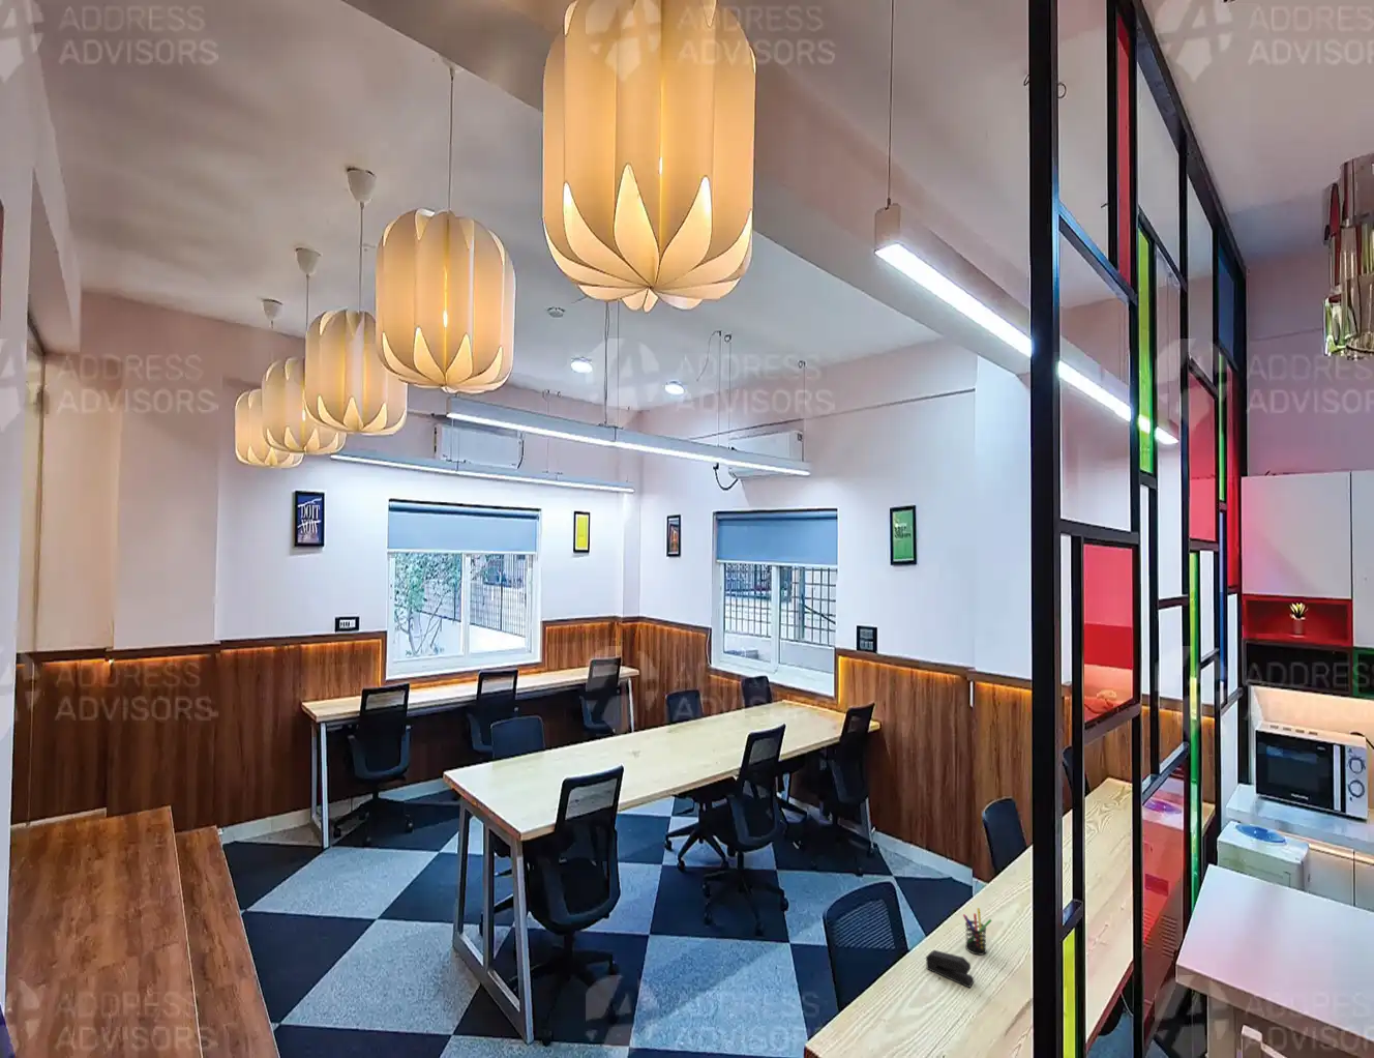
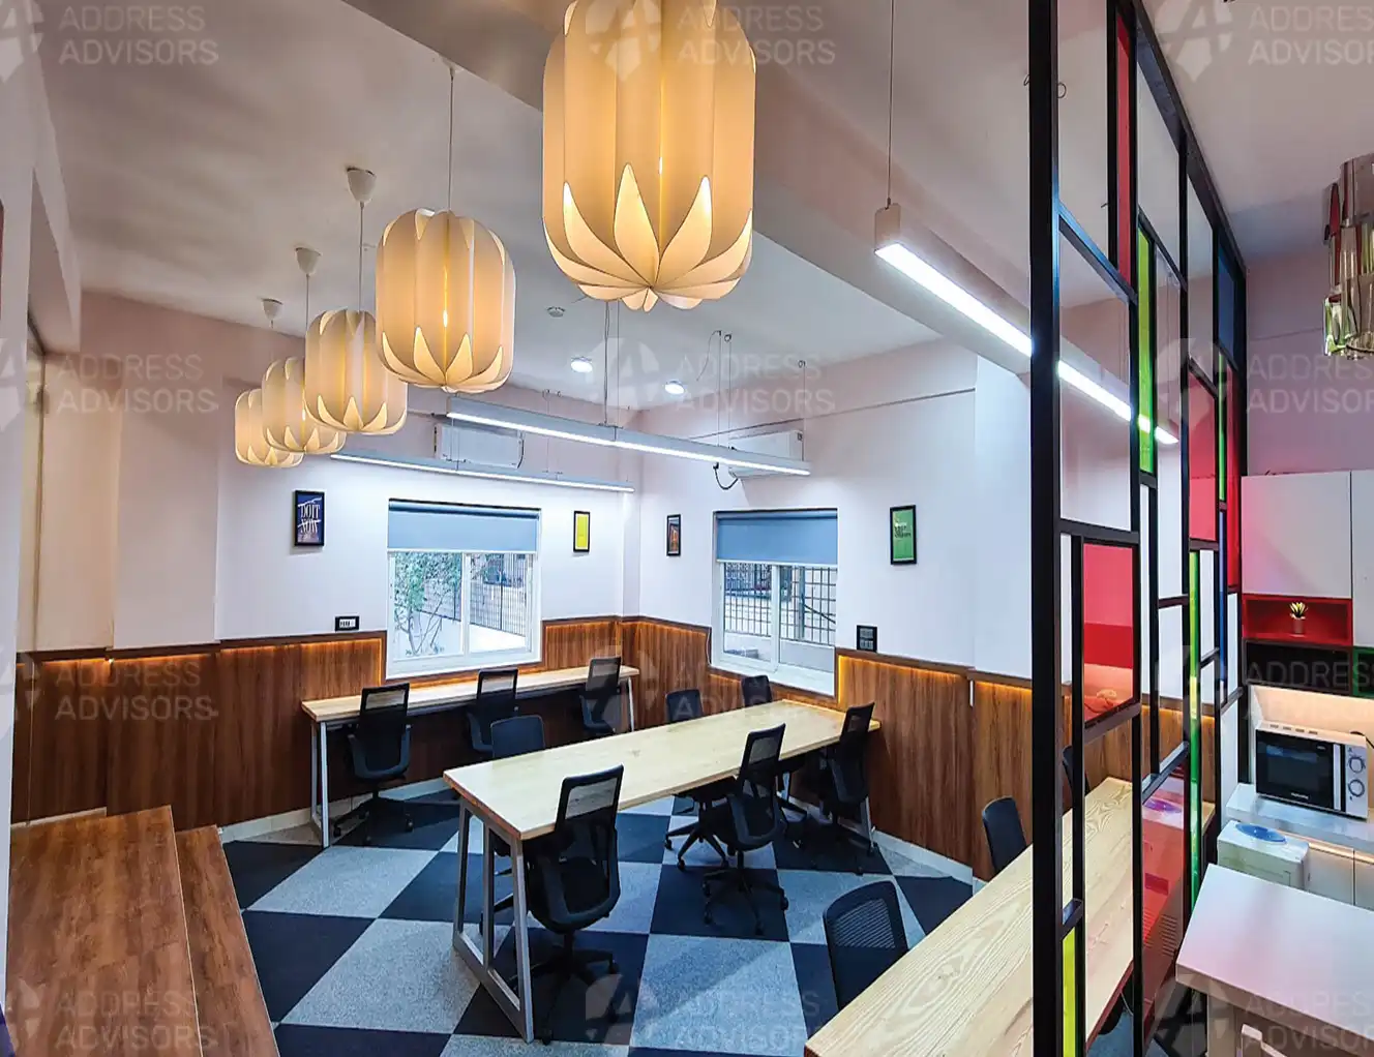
- stapler [925,949,974,989]
- pen holder [962,907,993,956]
